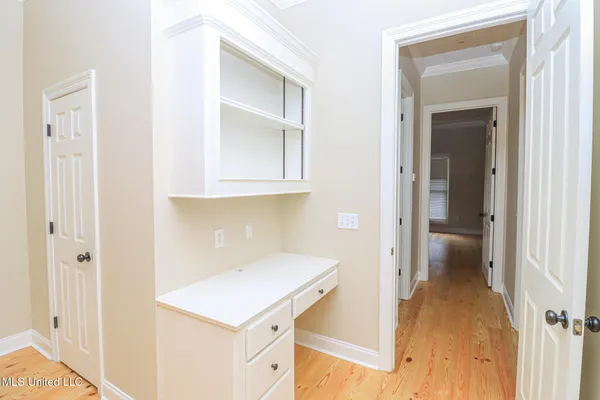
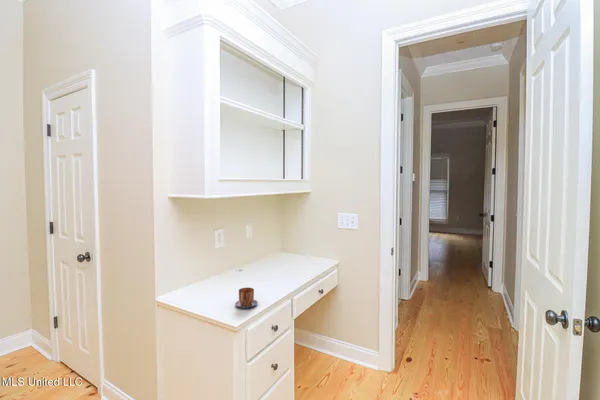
+ mug [234,287,258,309]
